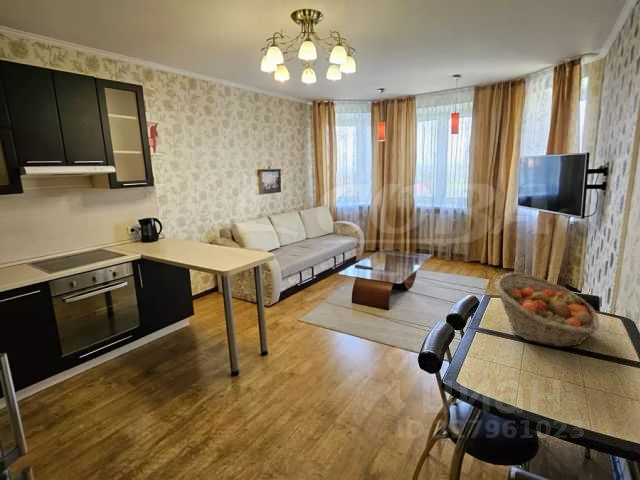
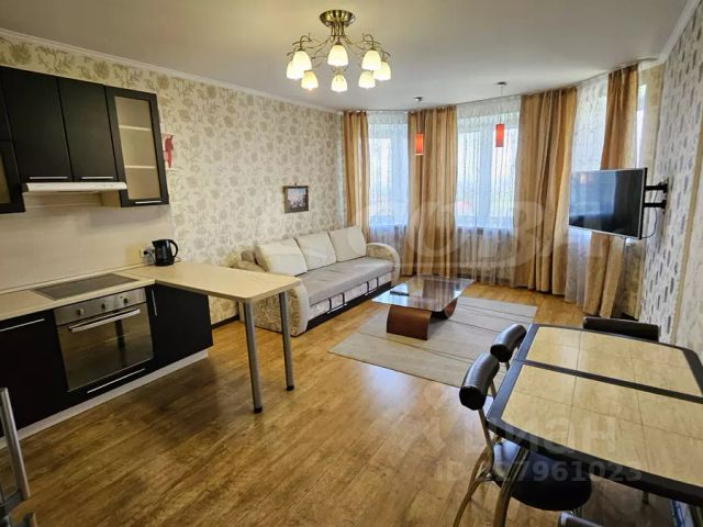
- fruit basket [494,272,600,348]
